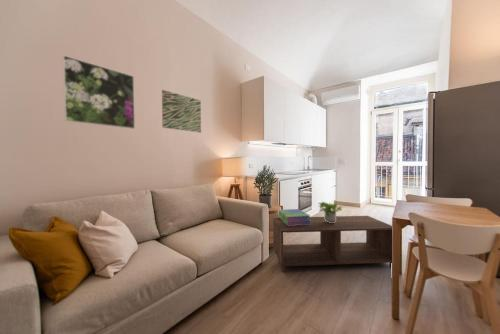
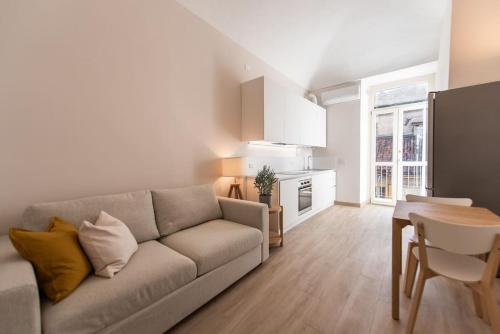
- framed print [62,54,136,130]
- wall art [161,89,202,134]
- potted plant [317,201,343,223]
- coffee table [272,215,393,273]
- stack of books [277,208,311,226]
